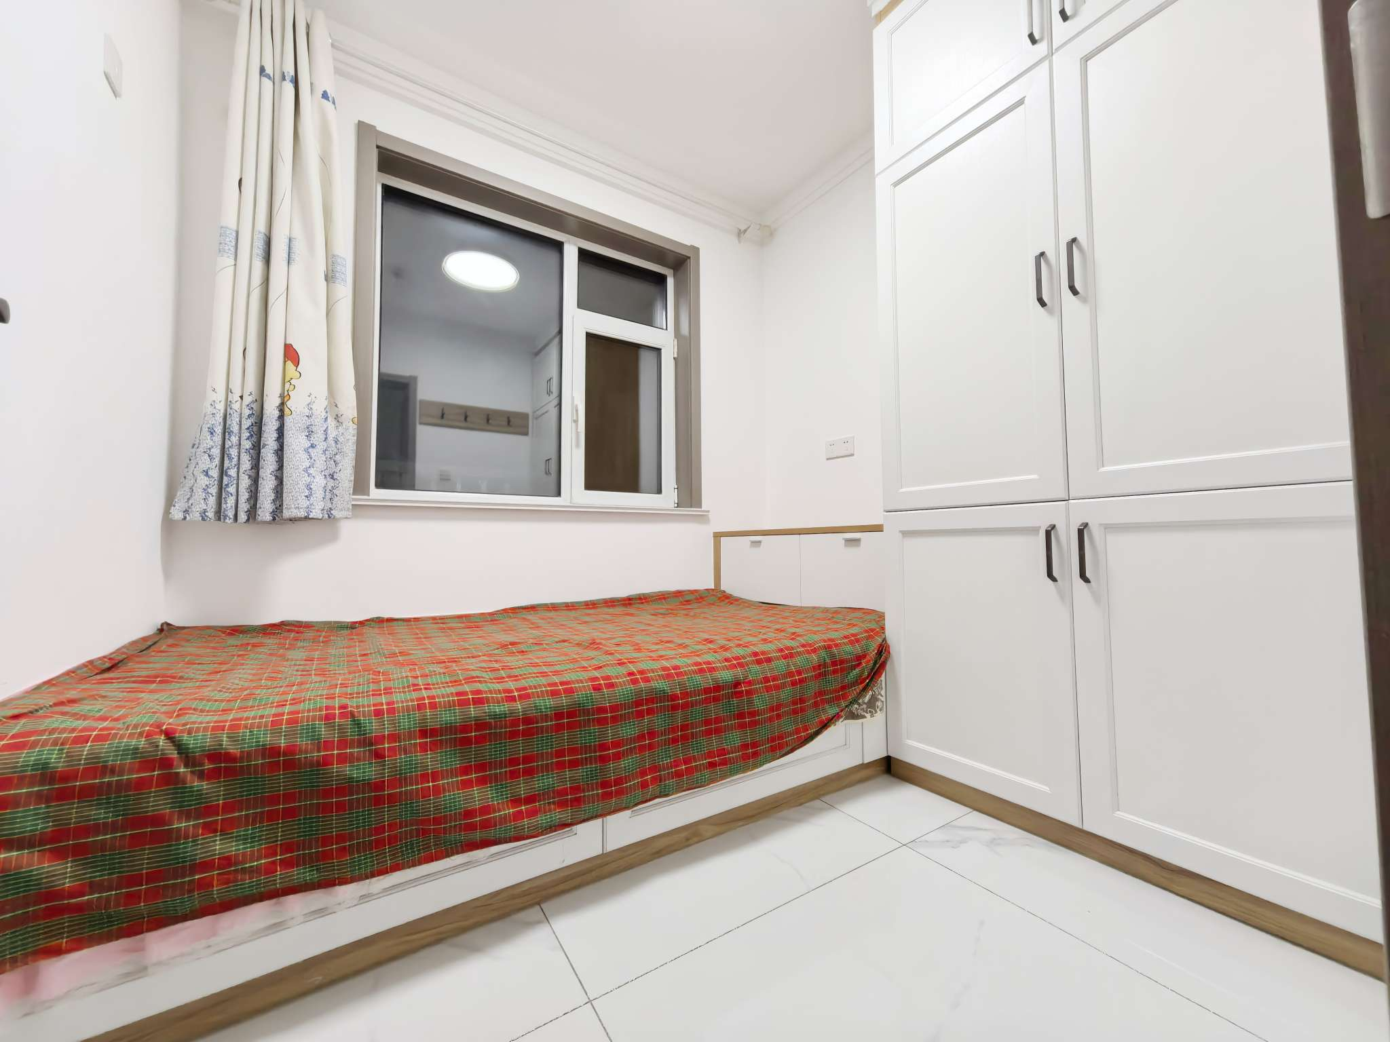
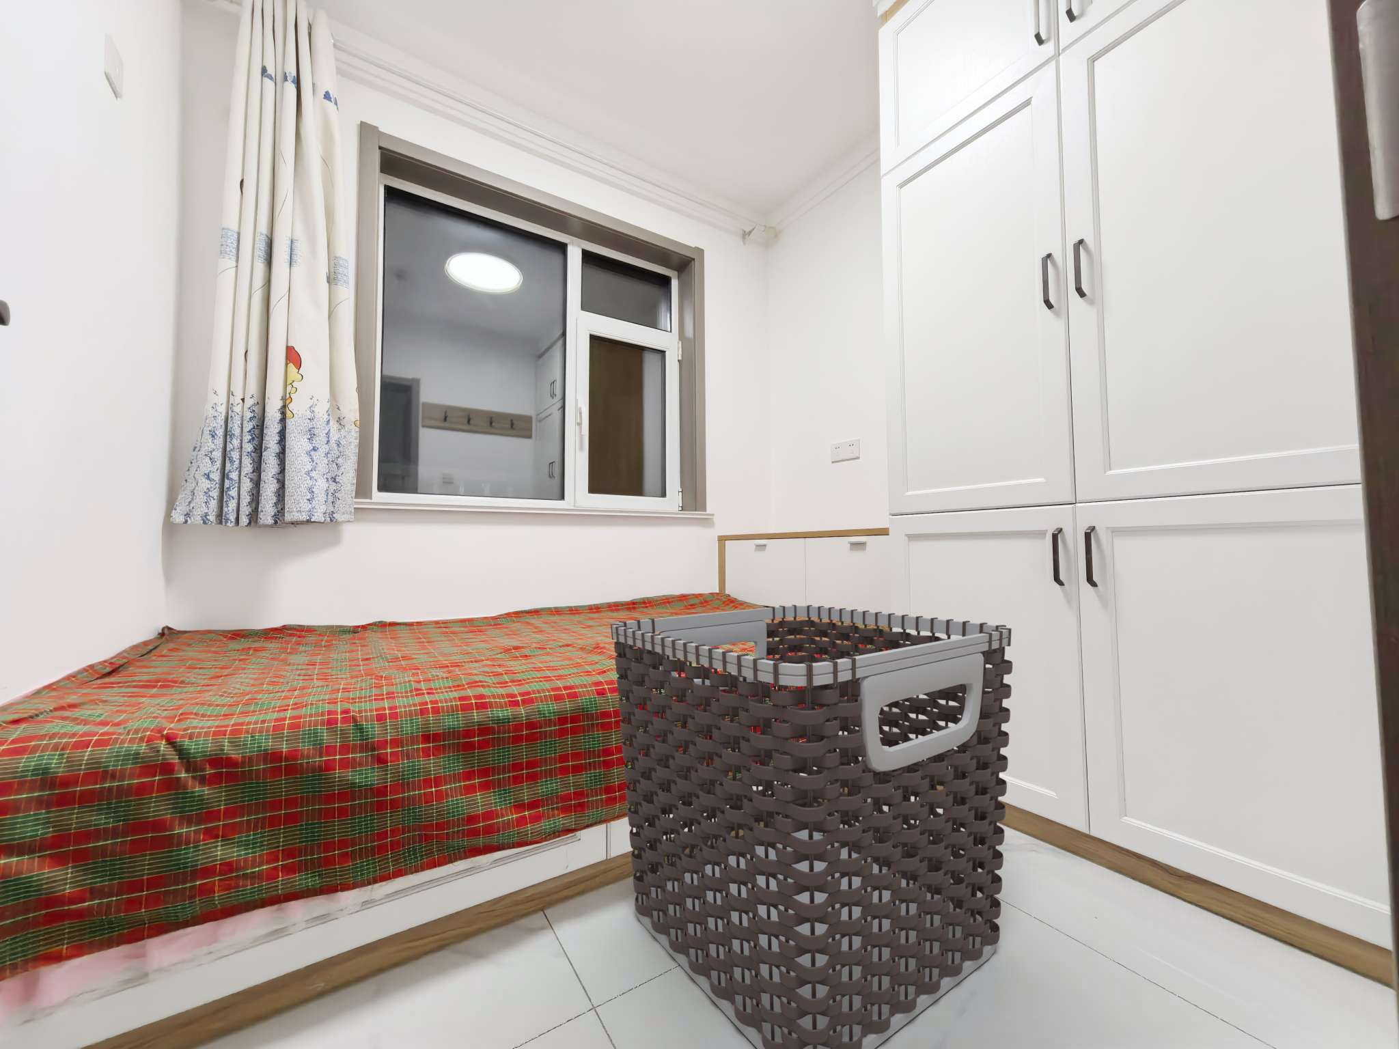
+ clothes hamper [610,605,1013,1049]
